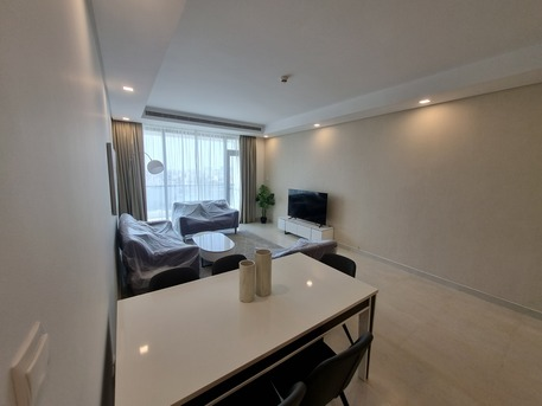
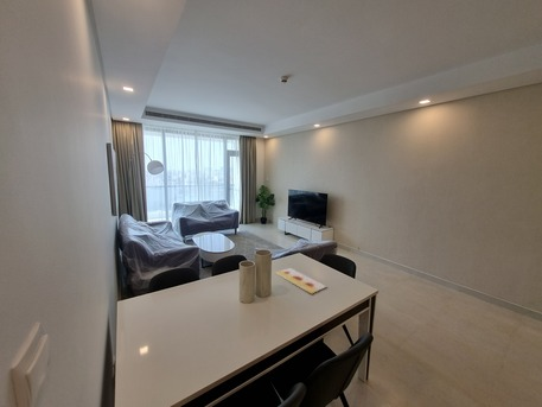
+ painting [273,267,329,295]
